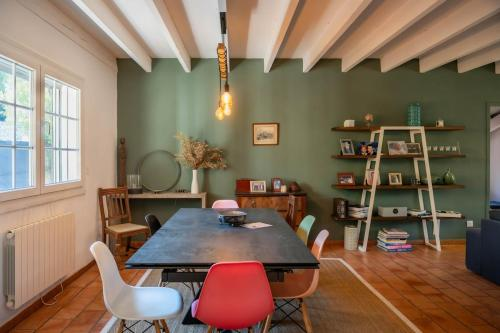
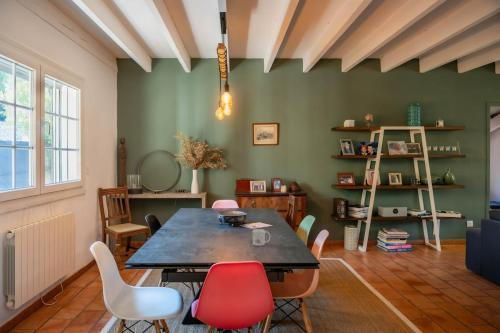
+ mug [252,228,271,247]
